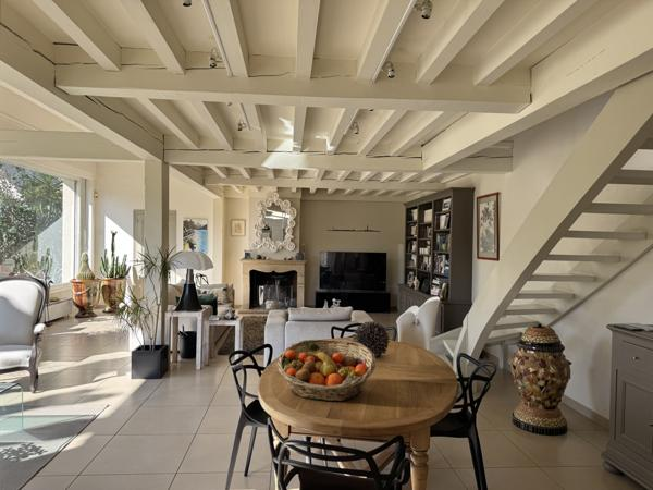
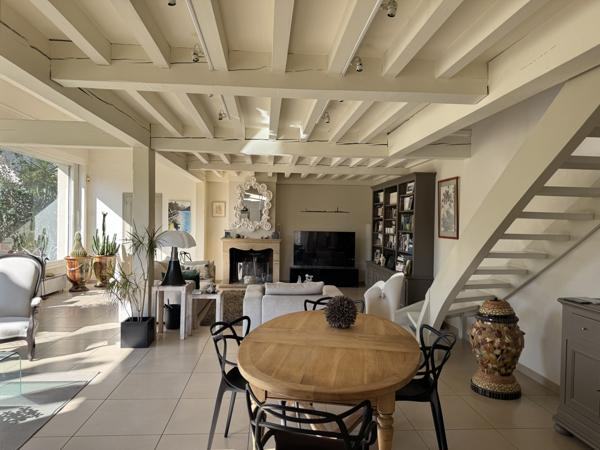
- fruit basket [276,338,377,402]
